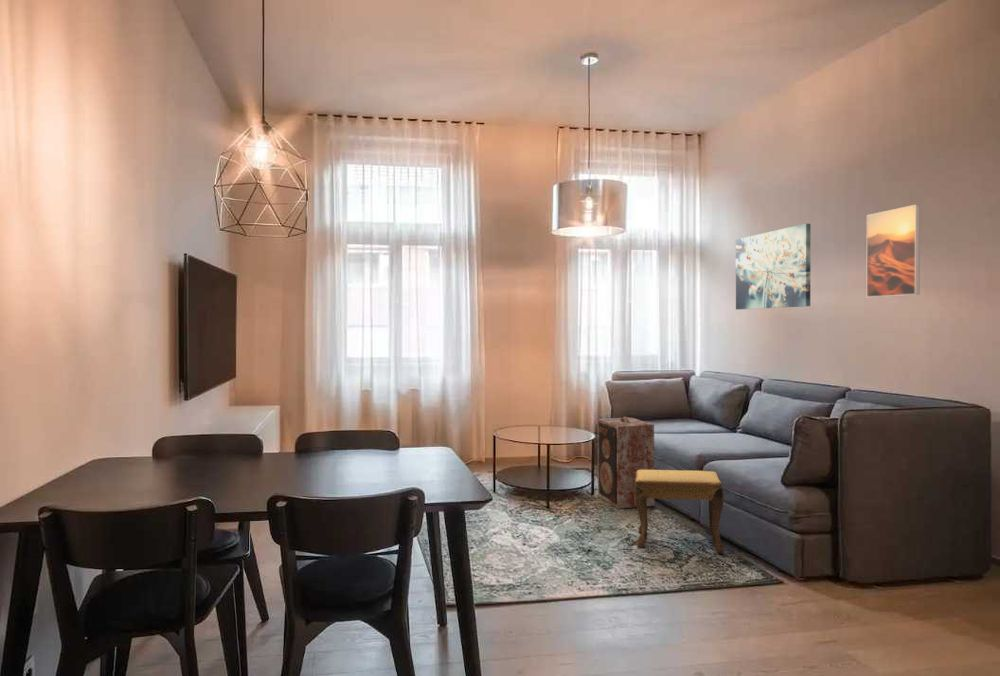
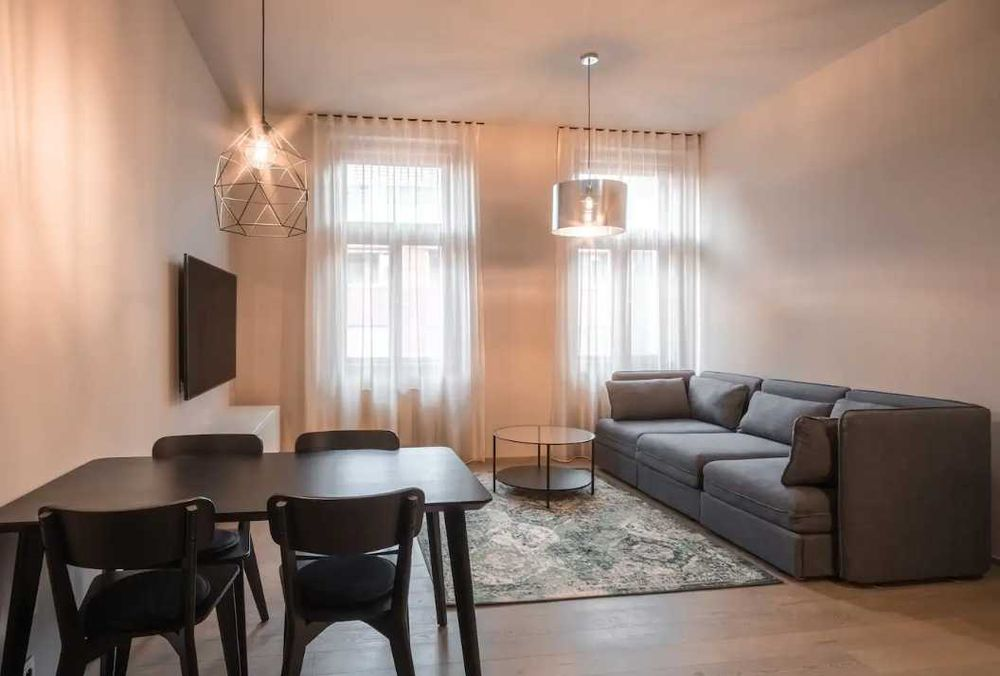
- wall art [735,223,812,310]
- speaker [597,416,655,510]
- footstool [634,469,725,555]
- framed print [866,204,921,298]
